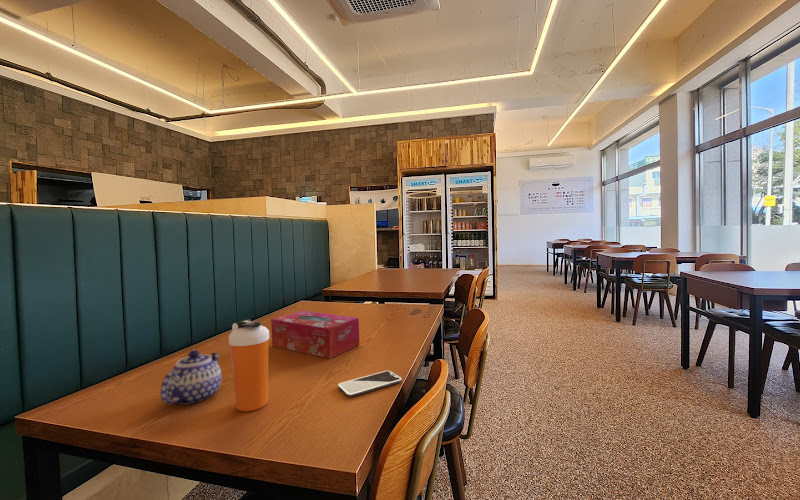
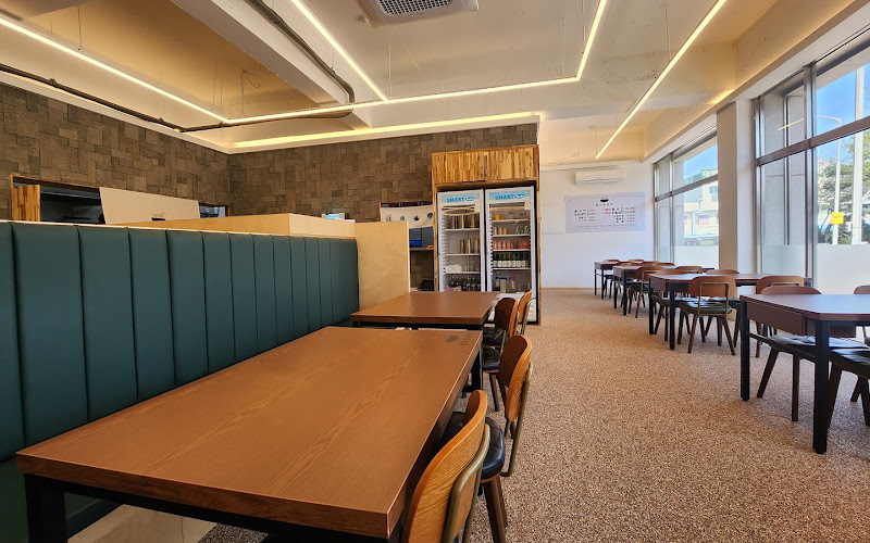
- shaker bottle [228,319,270,412]
- teapot [160,349,223,406]
- smartphone [337,370,403,398]
- tissue box [270,310,361,360]
